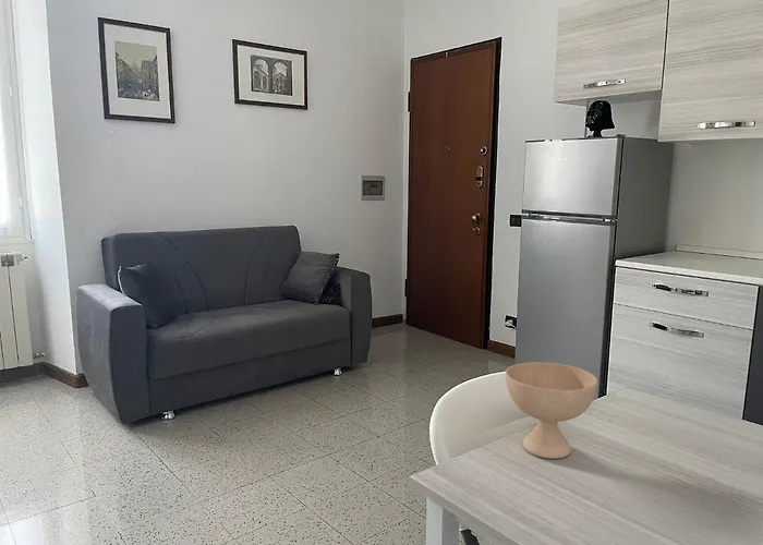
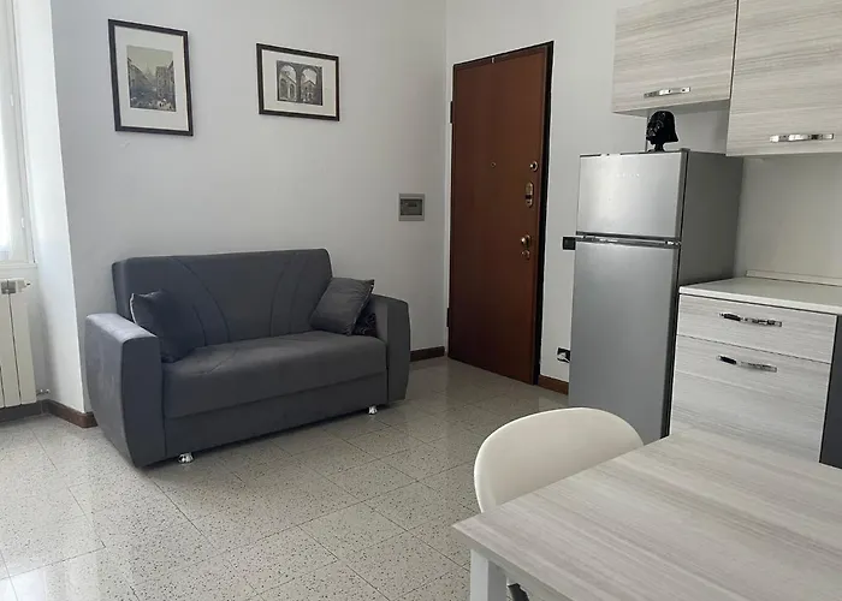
- bowl [505,361,598,460]
